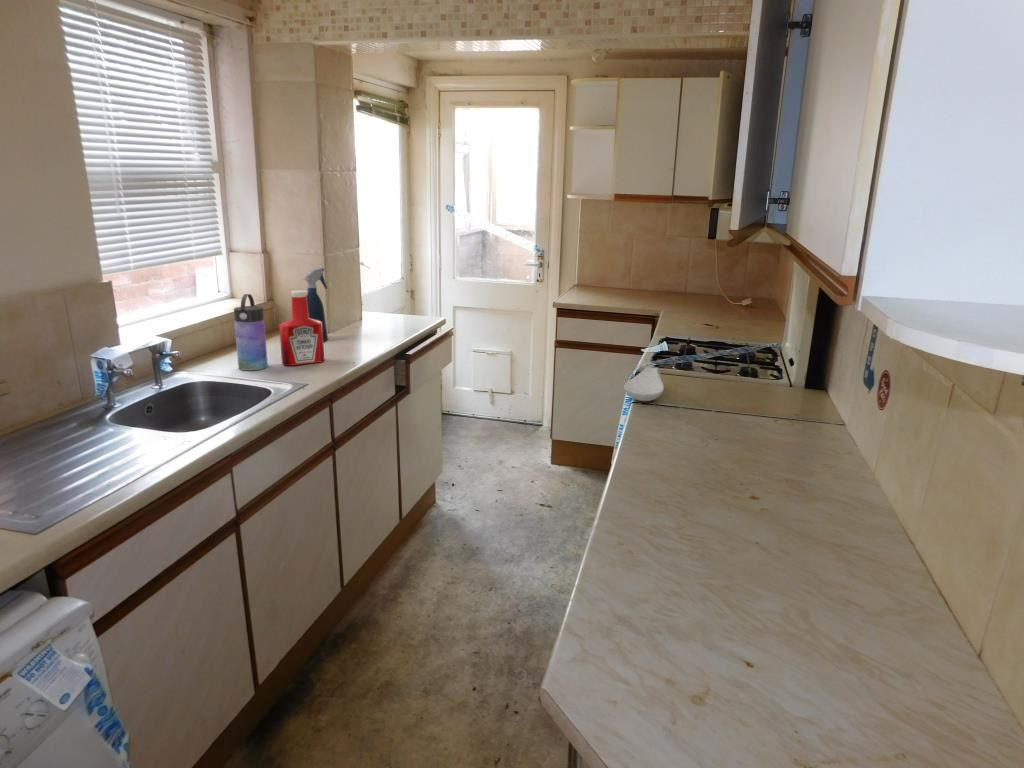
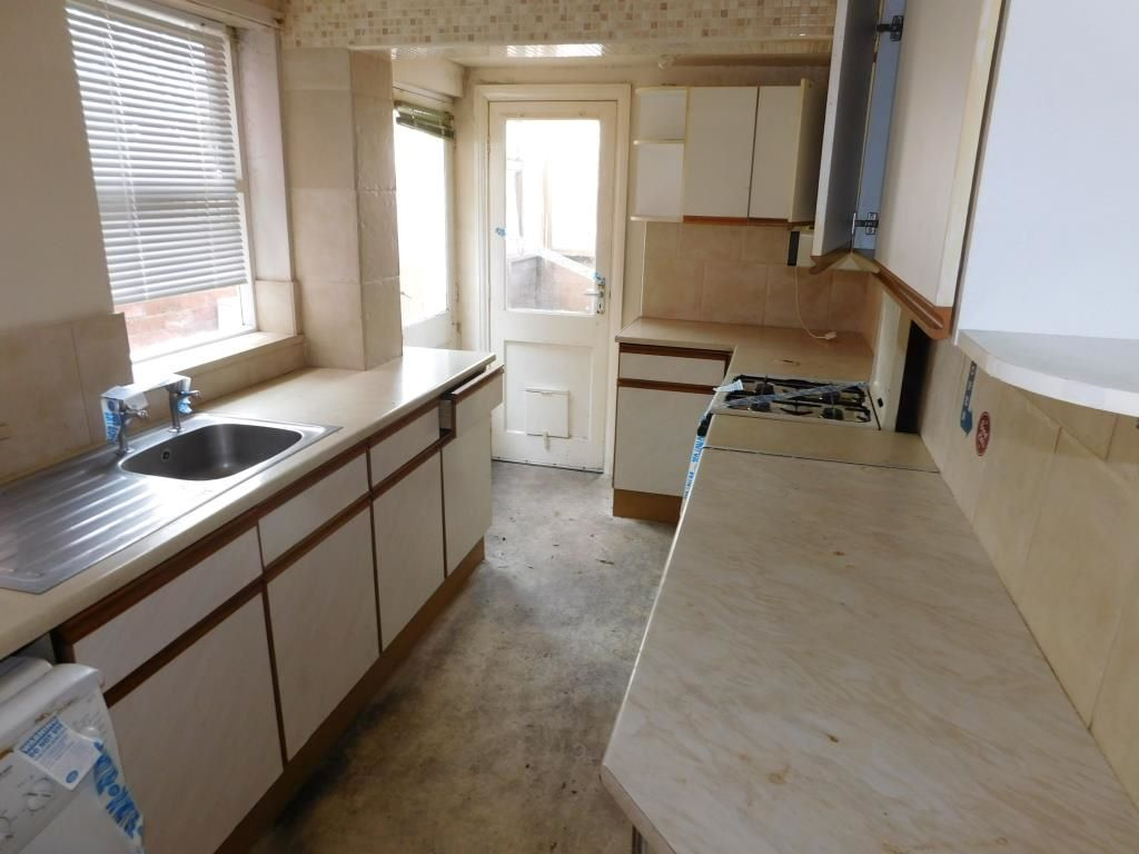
- spray bottle [301,267,329,342]
- water bottle [233,293,269,371]
- soap bottle [278,289,325,367]
- spoon rest [623,366,665,402]
